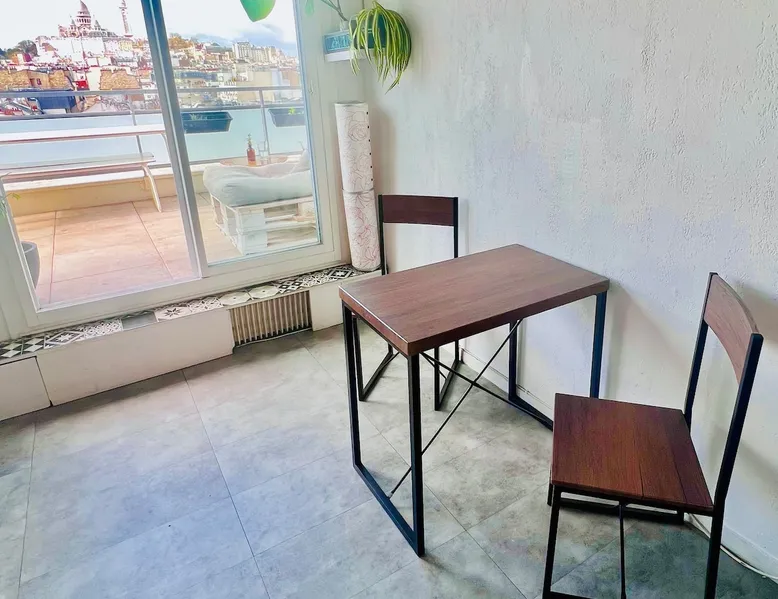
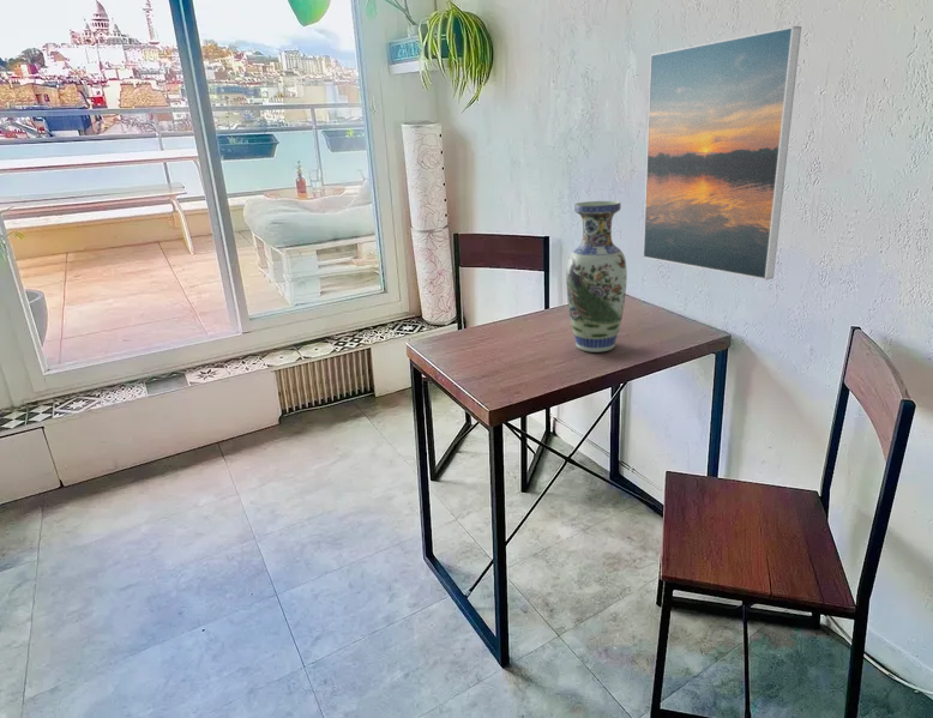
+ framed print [642,25,802,282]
+ vase [565,200,628,354]
